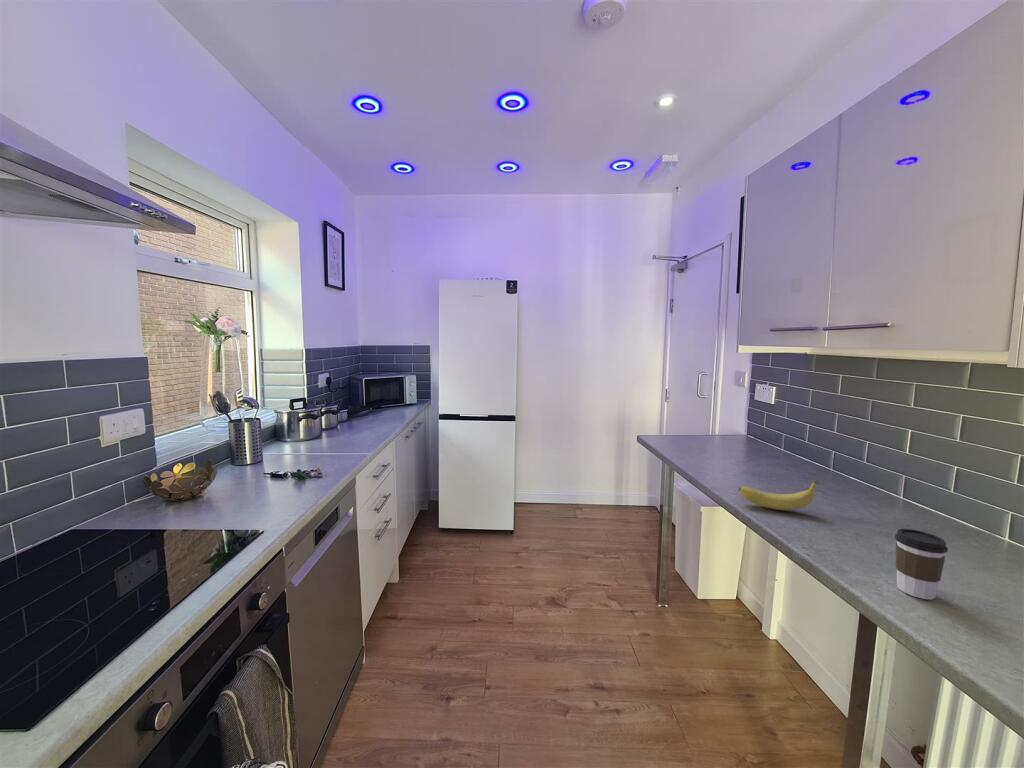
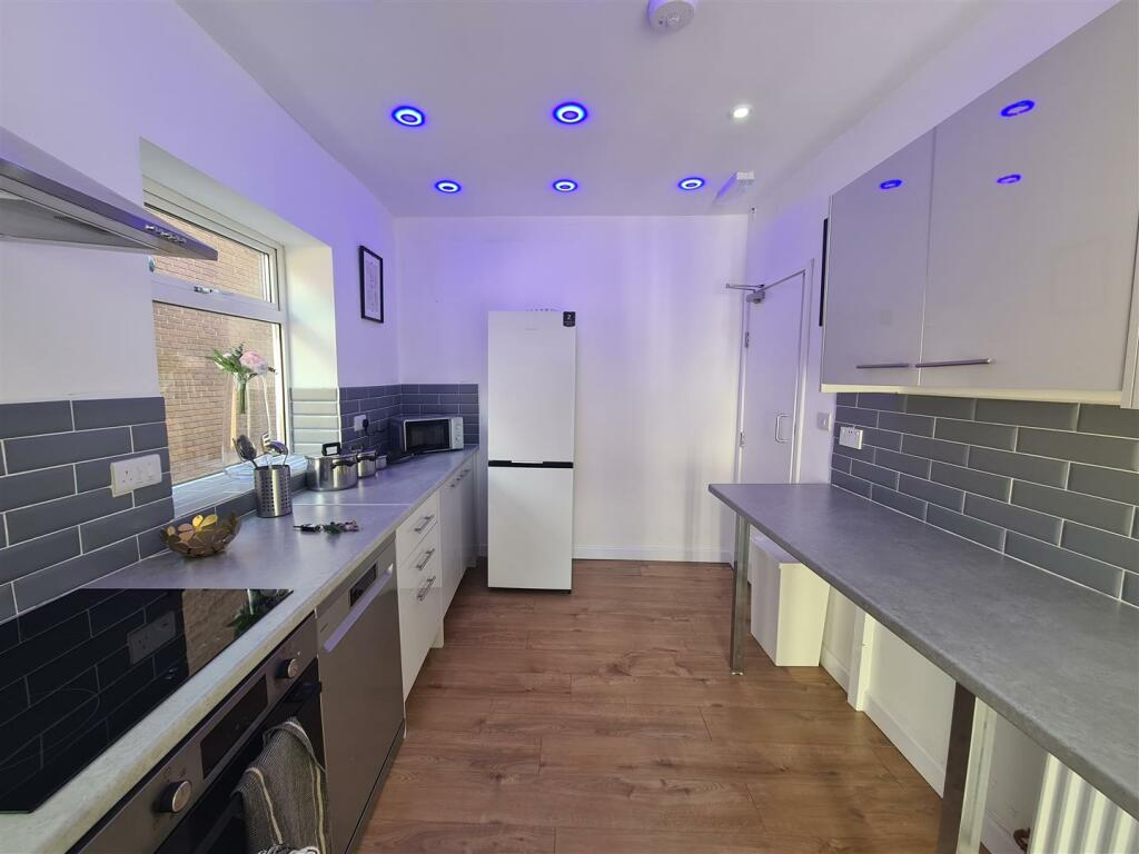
- fruit [738,480,819,511]
- coffee cup [894,528,949,601]
